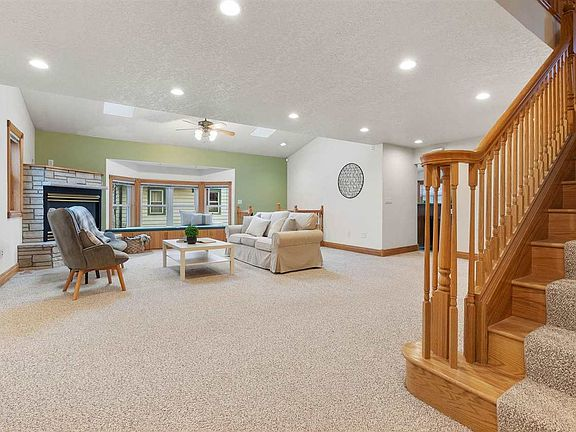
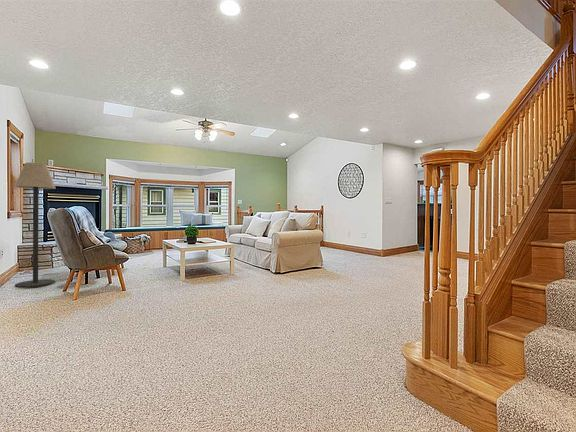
+ floor lamp [14,162,57,289]
